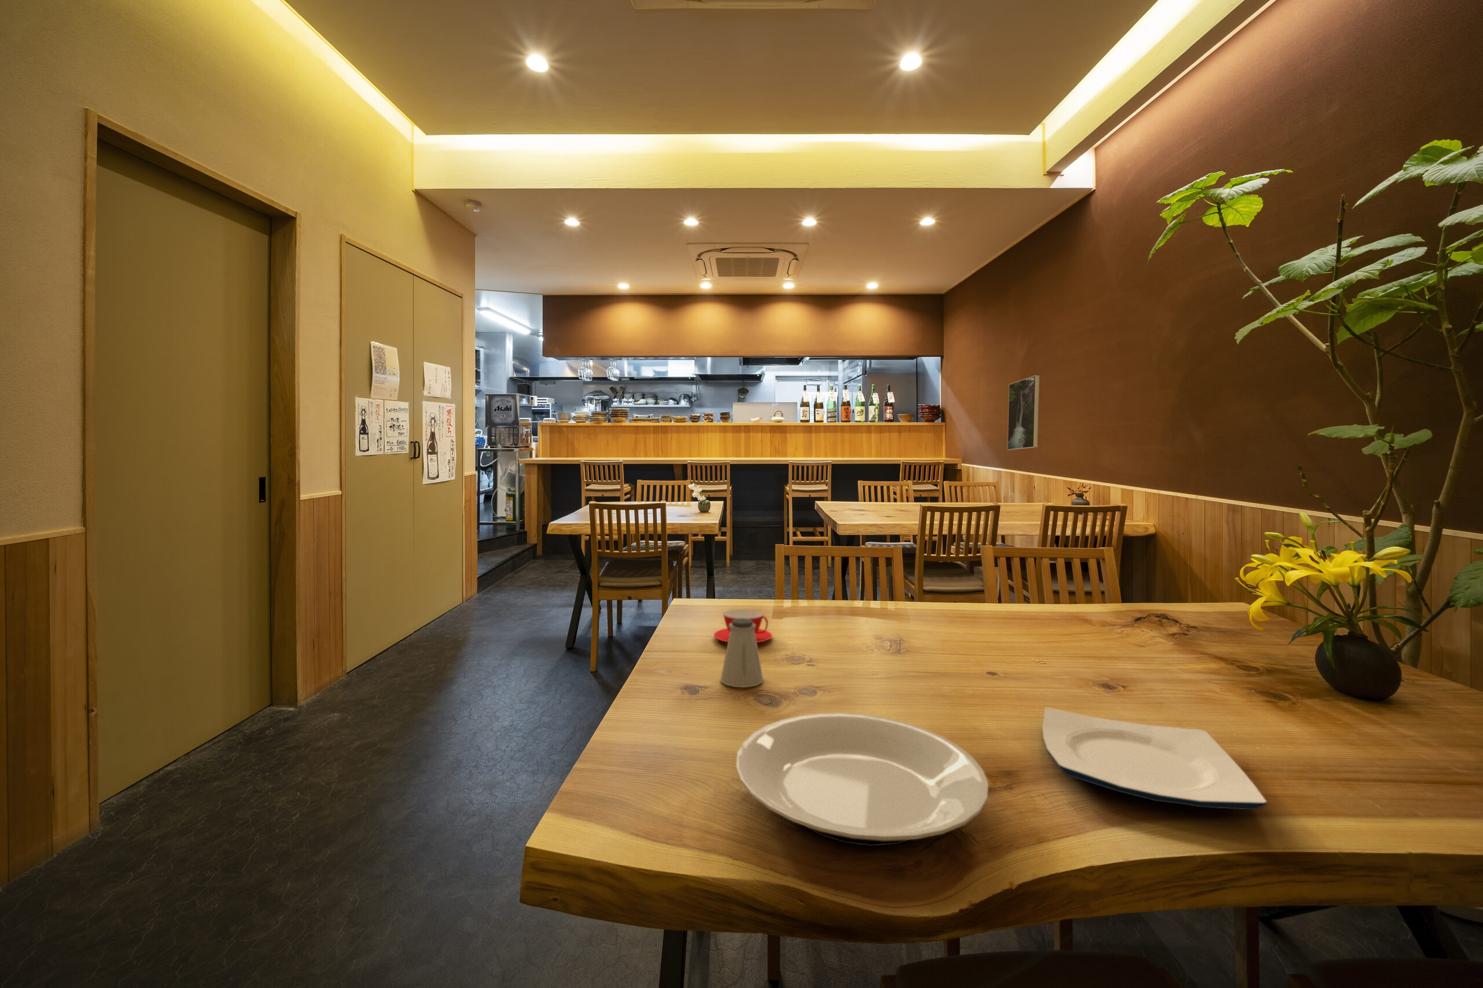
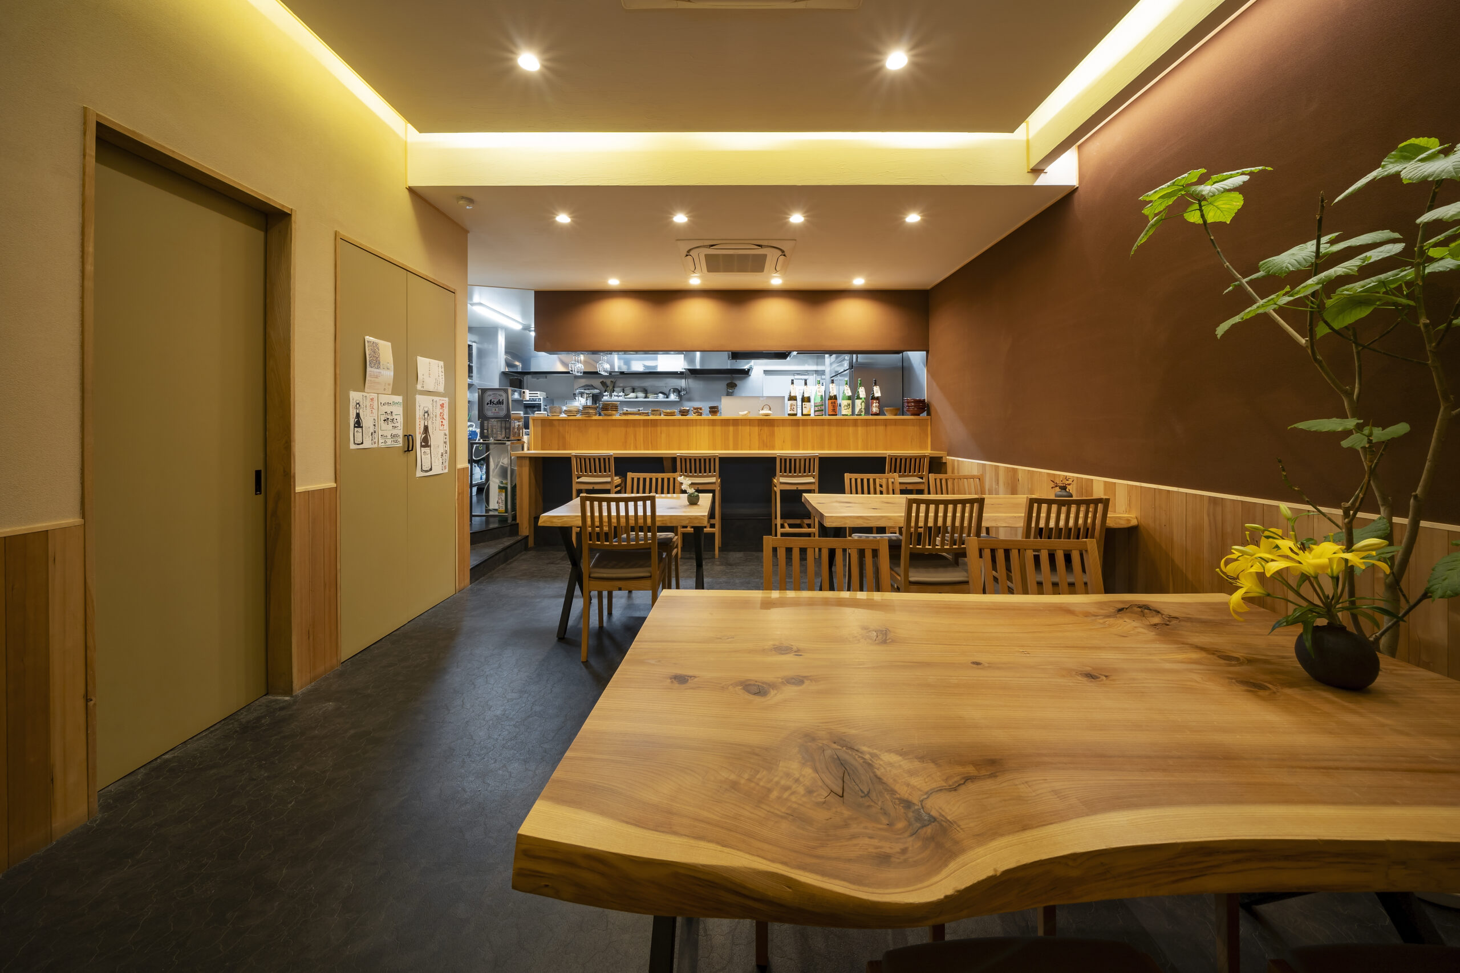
- saltshaker [719,619,764,688]
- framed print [1006,375,1041,450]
- plate [1042,707,1268,810]
- plate [736,712,989,847]
- teacup [713,609,772,643]
